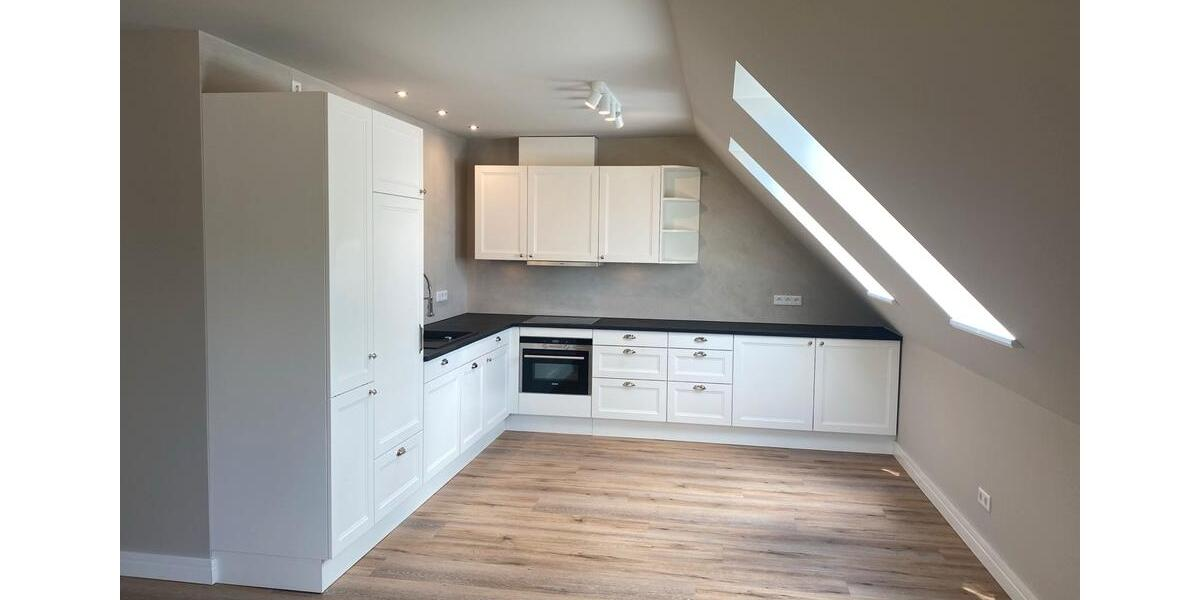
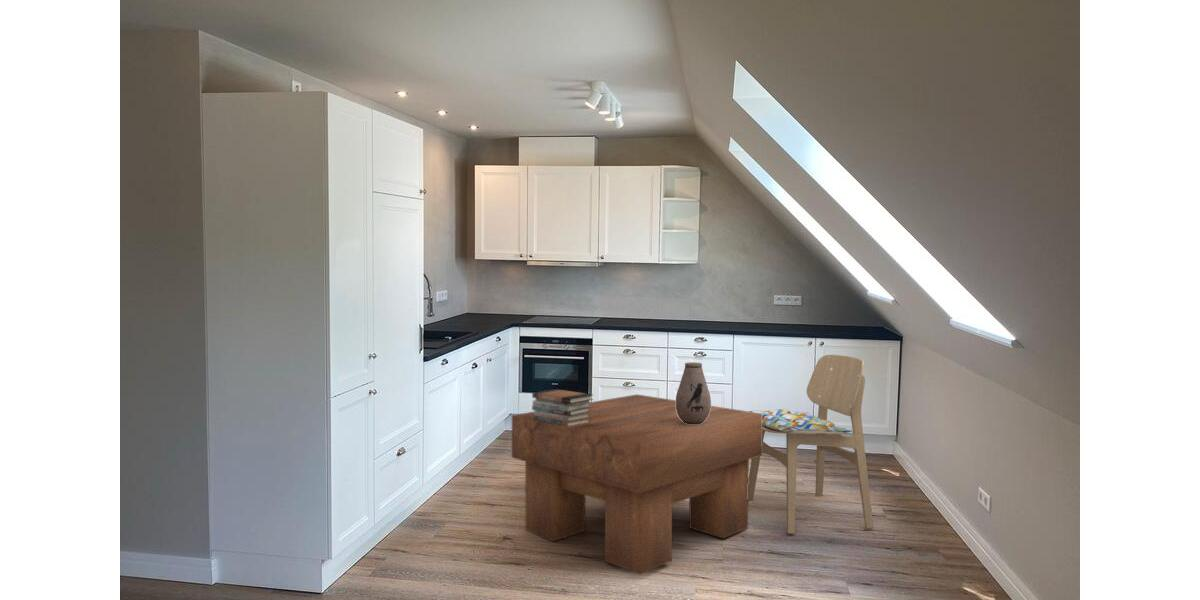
+ coffee table [511,393,763,576]
+ dining chair [748,354,874,534]
+ book stack [531,388,594,427]
+ vase [675,361,712,424]
